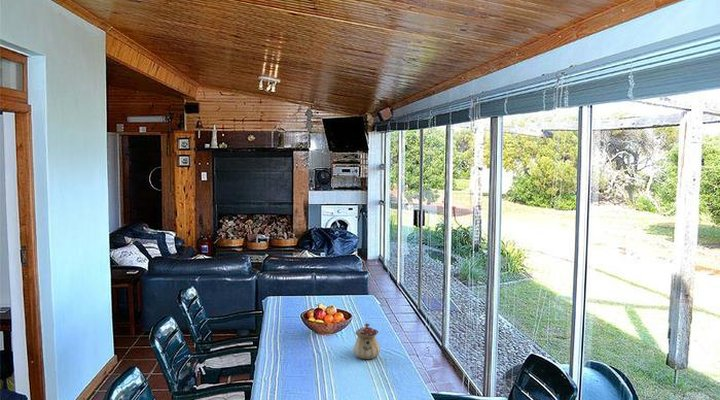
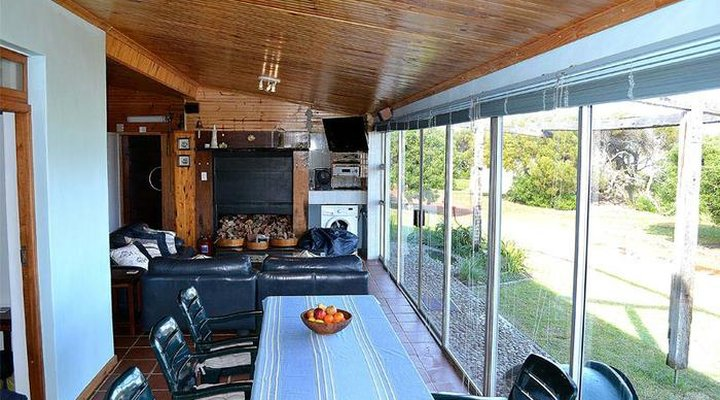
- teapot [352,322,381,360]
